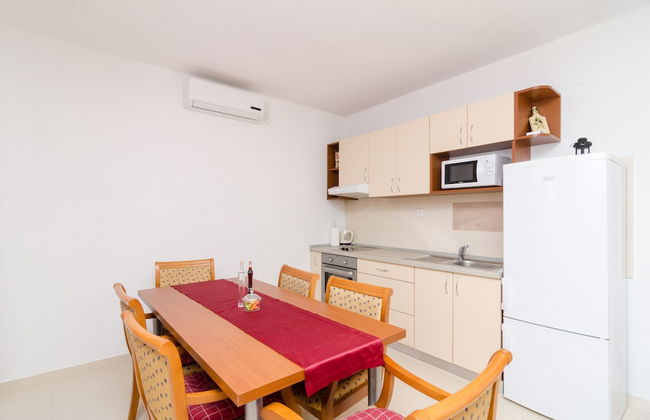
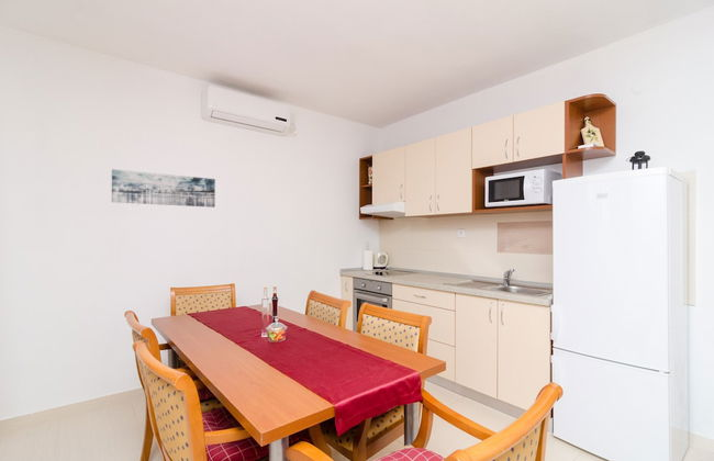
+ wall art [111,168,216,209]
